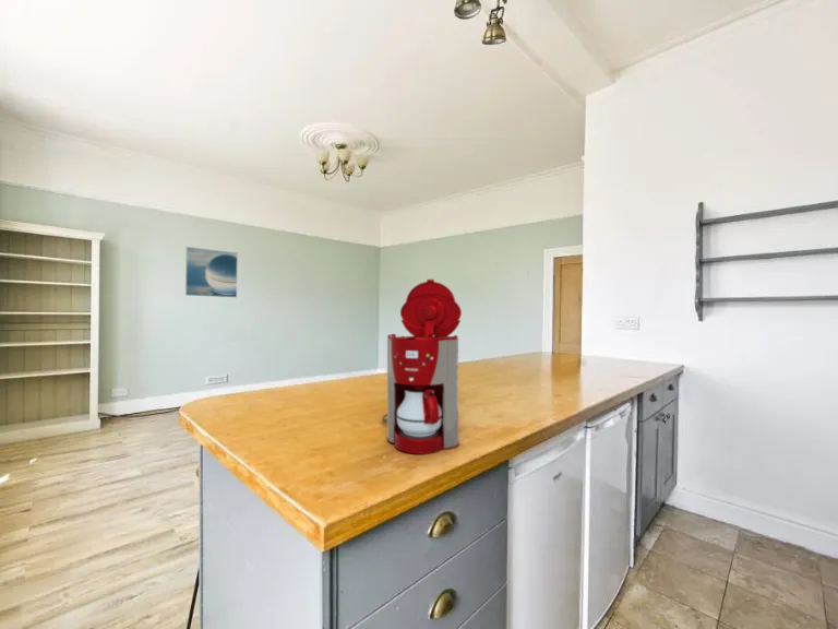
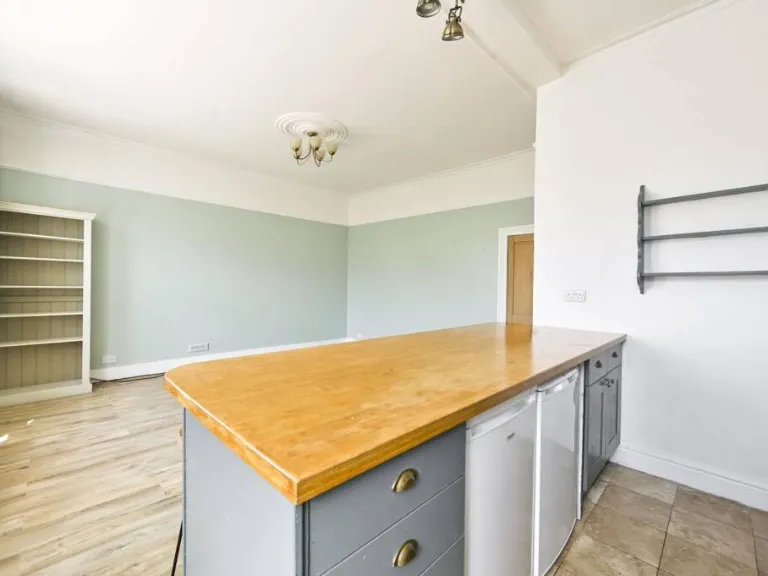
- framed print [184,246,239,298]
- coffee maker [381,278,463,455]
